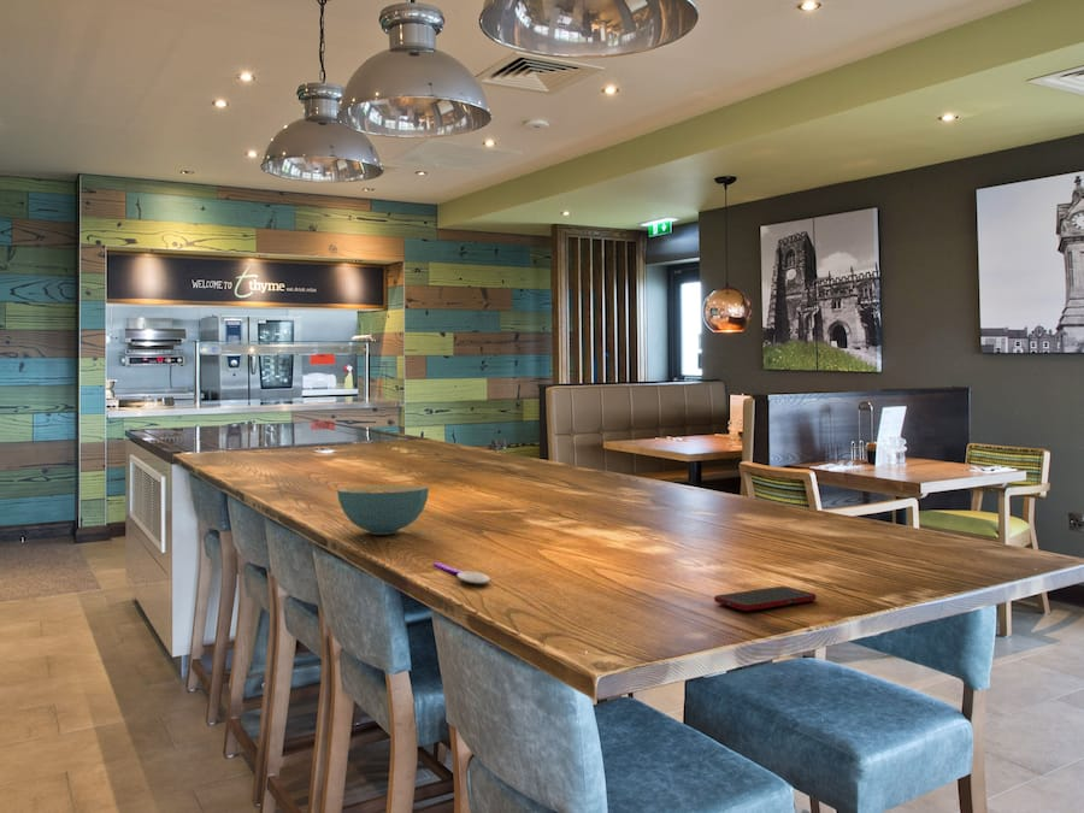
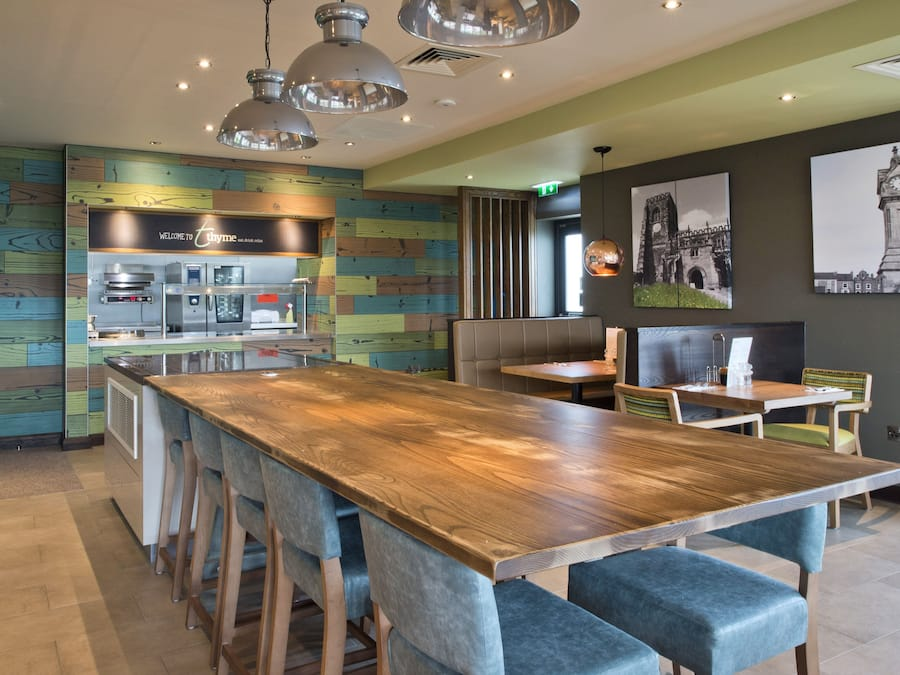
- spoon [432,561,491,584]
- cell phone [713,585,818,612]
- cereal bowl [336,484,430,536]
